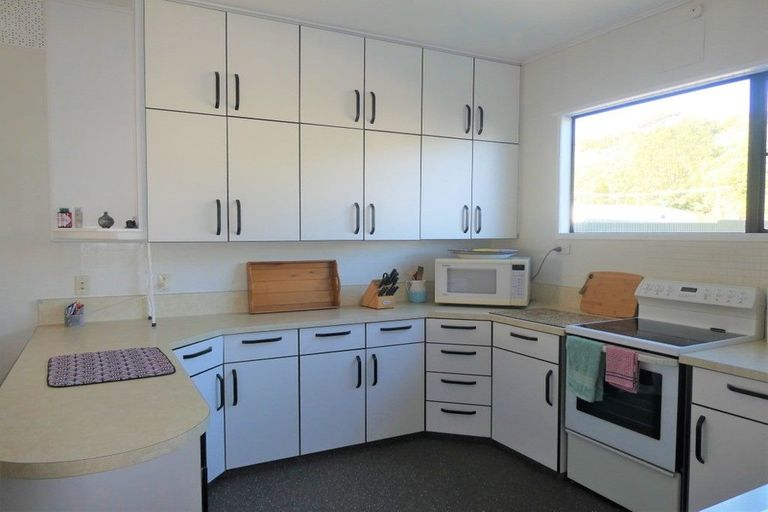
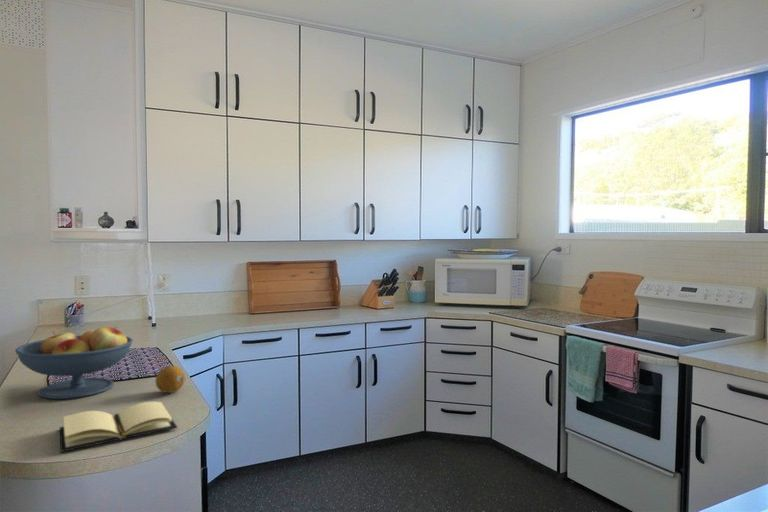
+ fruit bowl [14,326,134,400]
+ book [59,401,178,453]
+ fruit [155,365,186,394]
